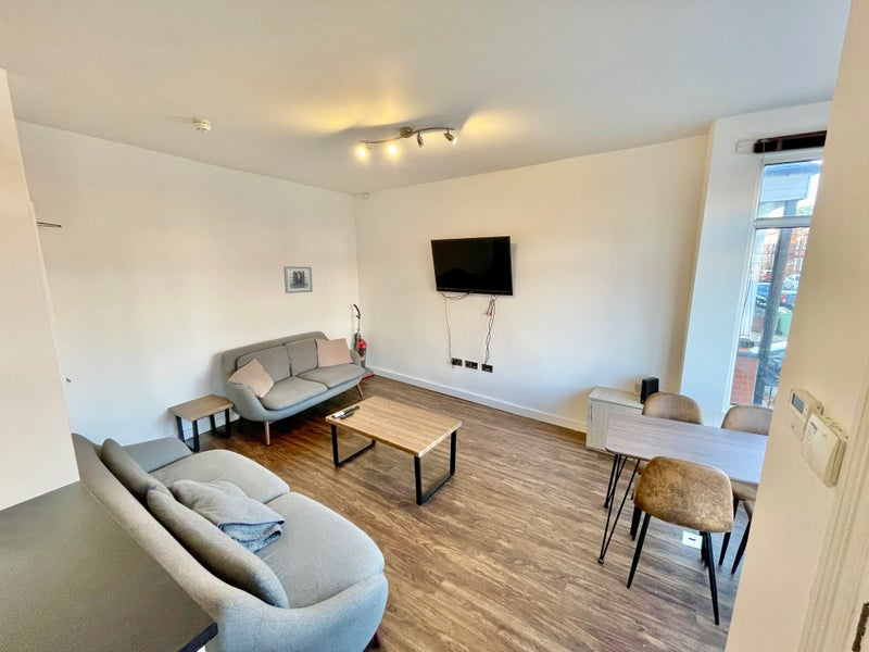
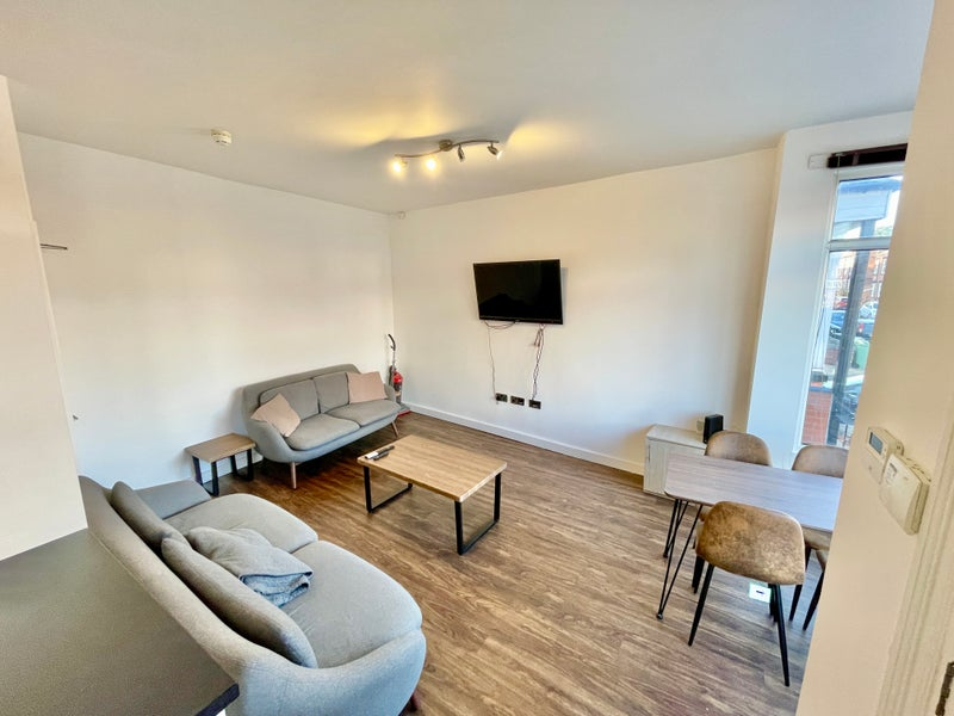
- wall art [282,265,314,294]
